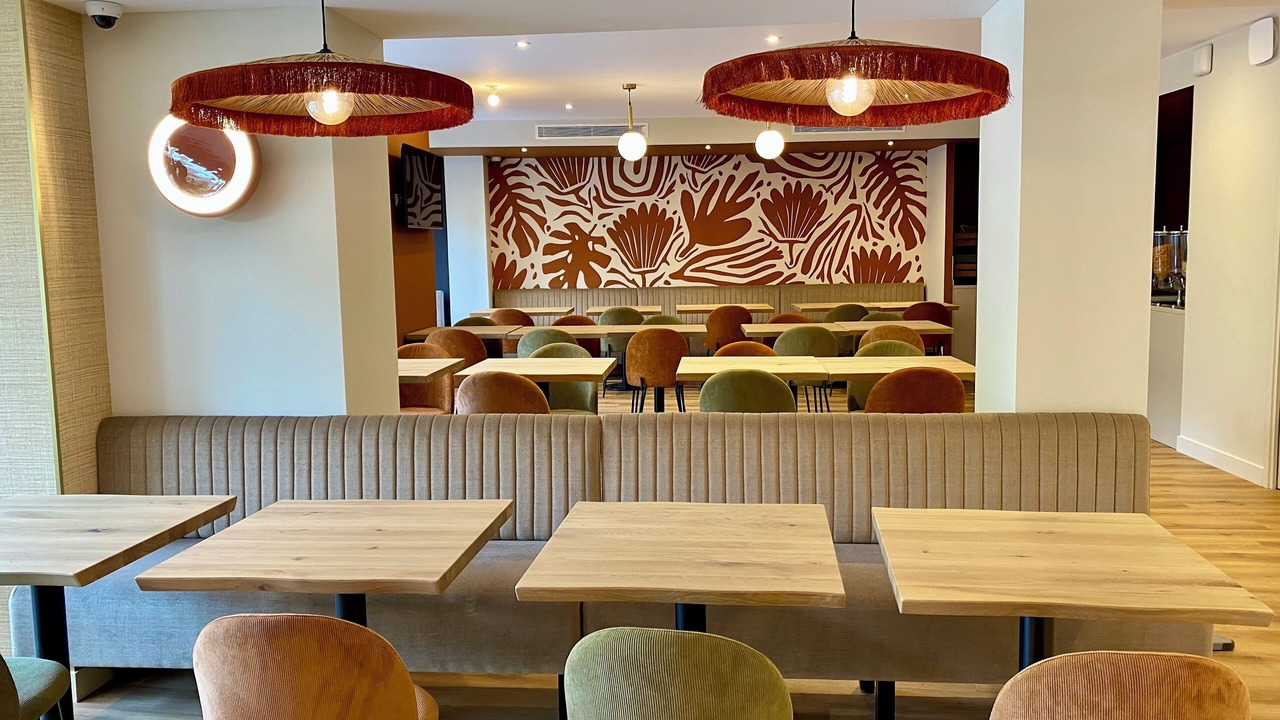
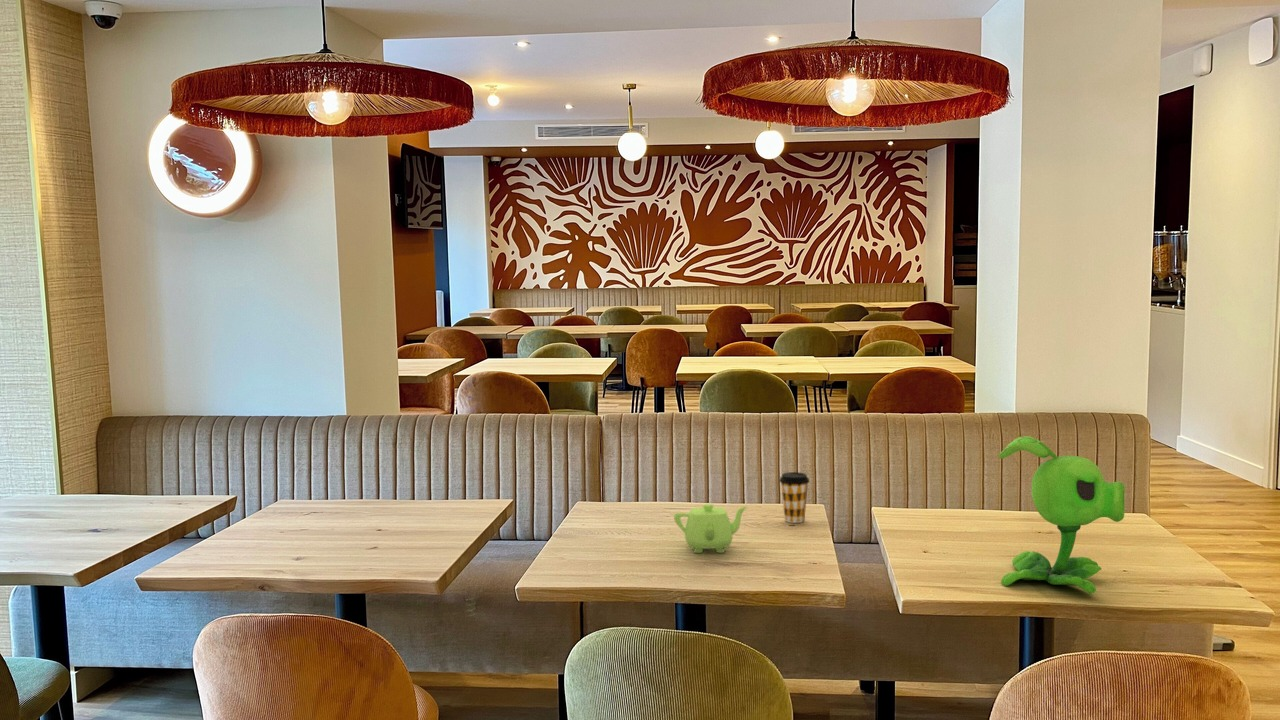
+ flower [998,435,1126,595]
+ coffee cup [778,471,811,524]
+ teapot [673,503,749,554]
